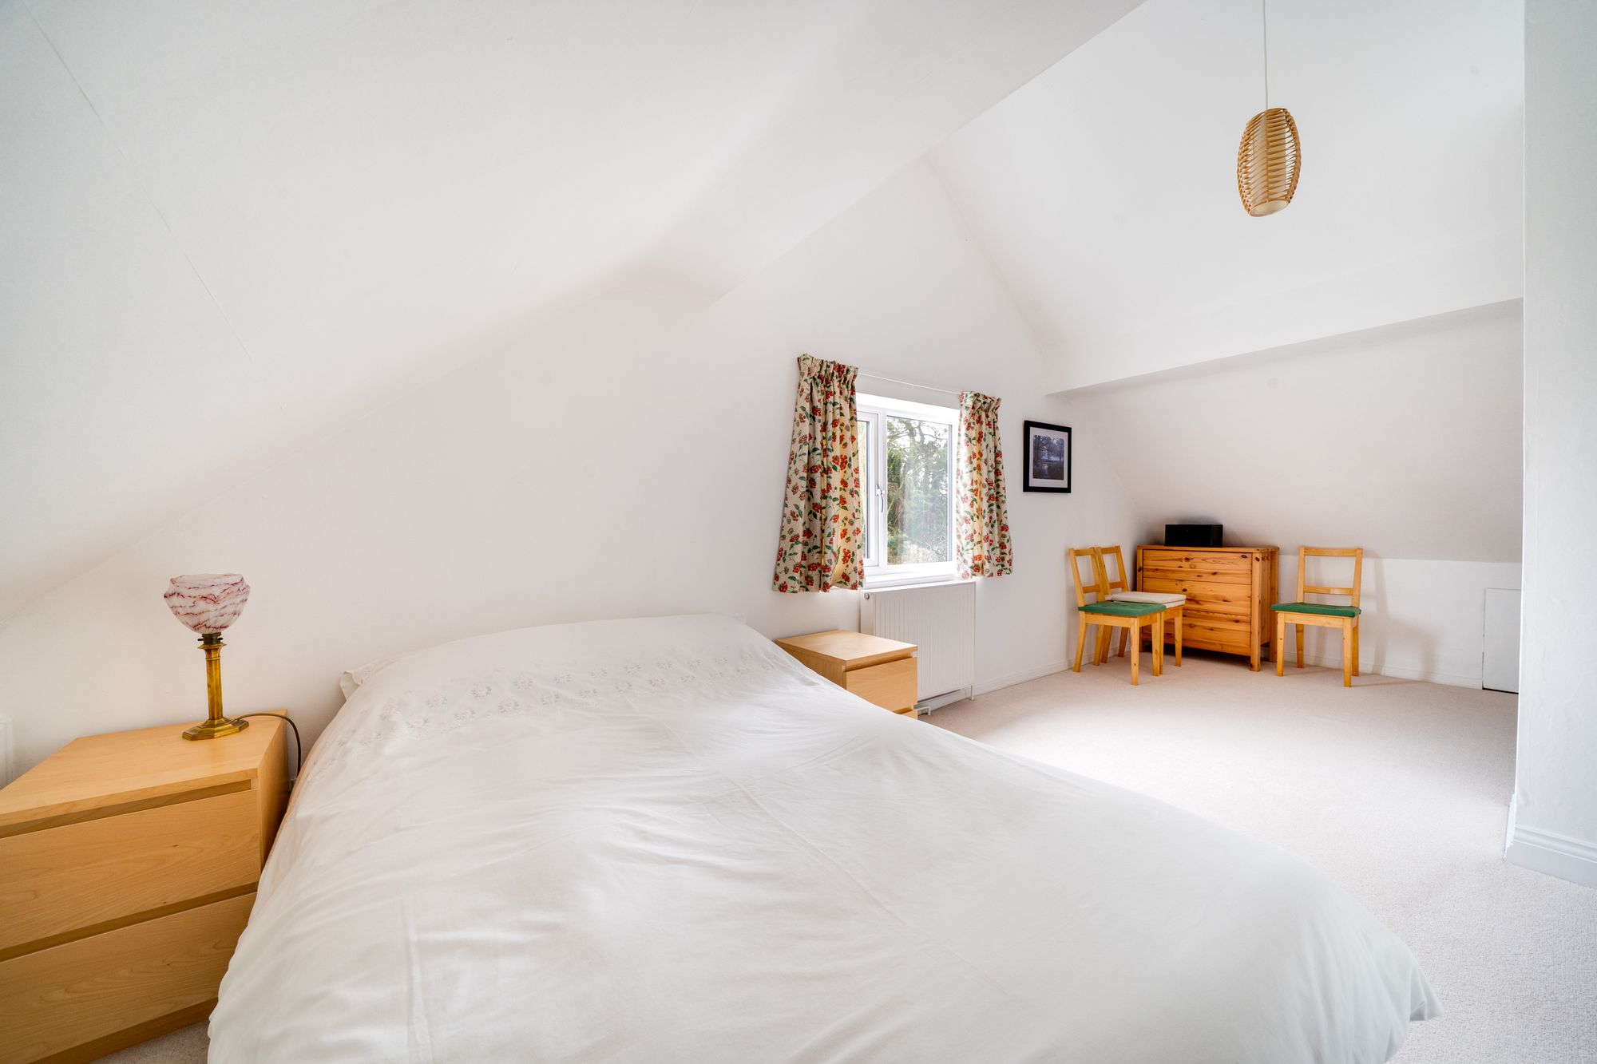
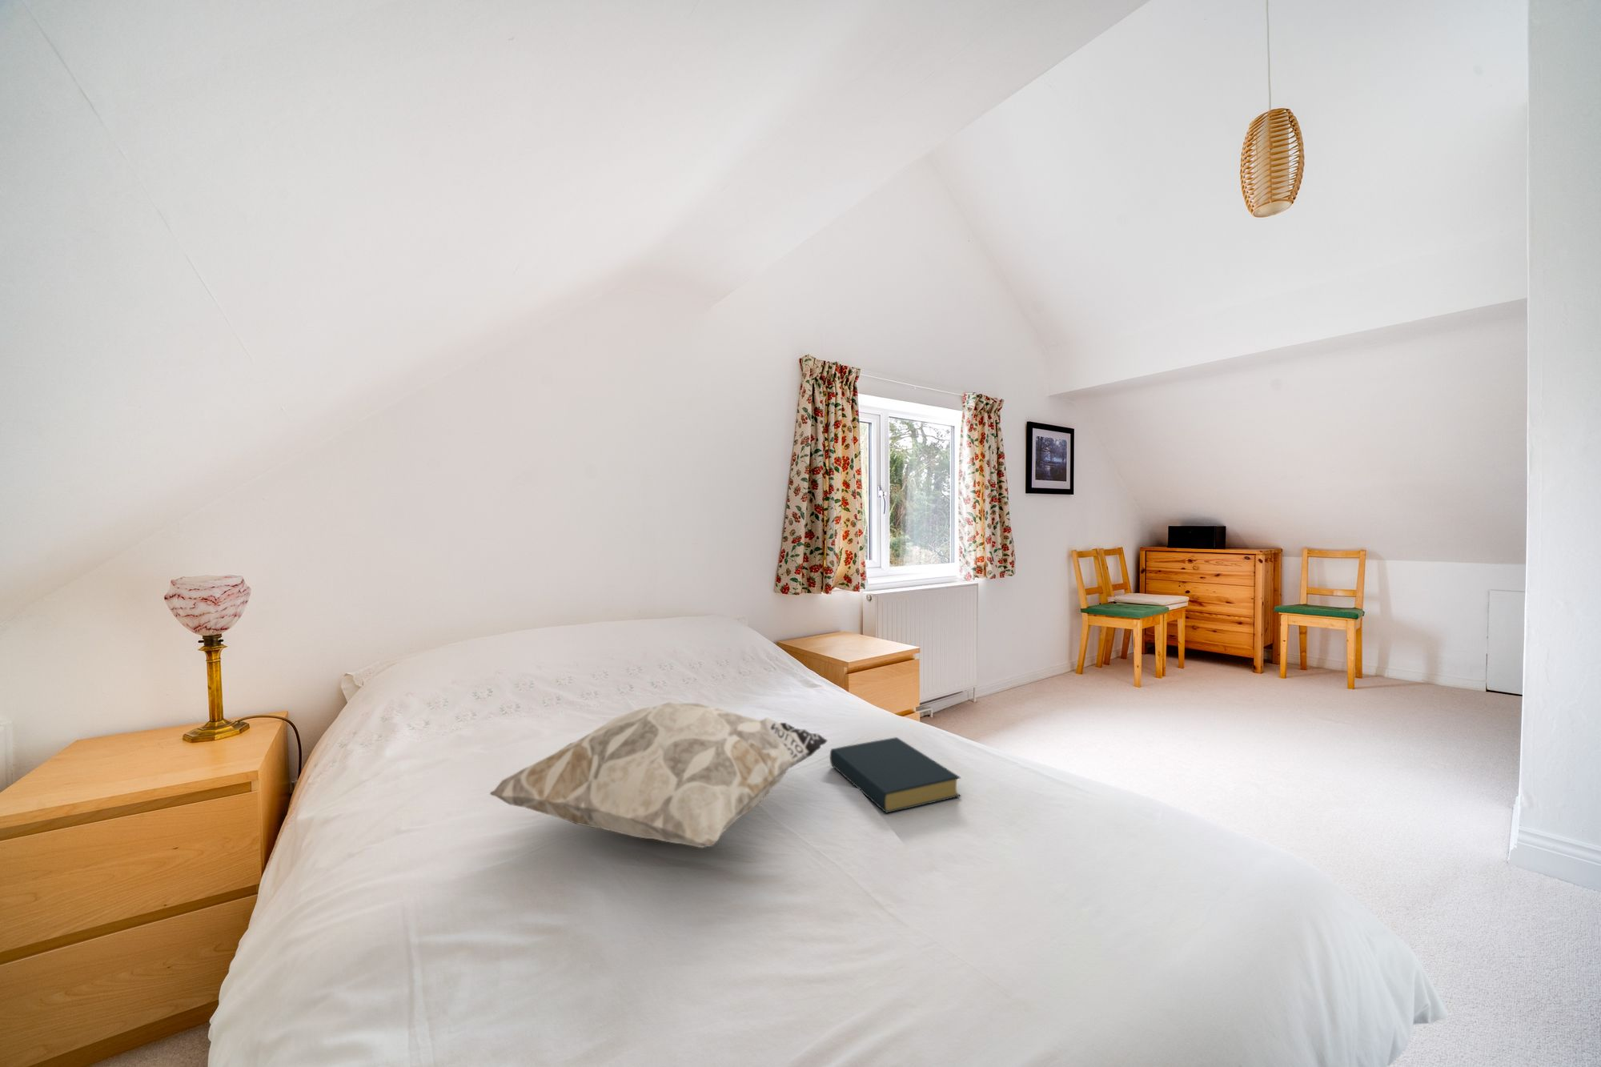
+ decorative pillow [489,701,828,848]
+ hardback book [830,736,962,815]
